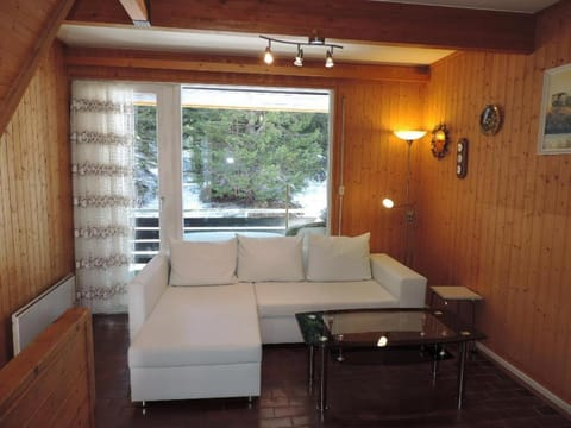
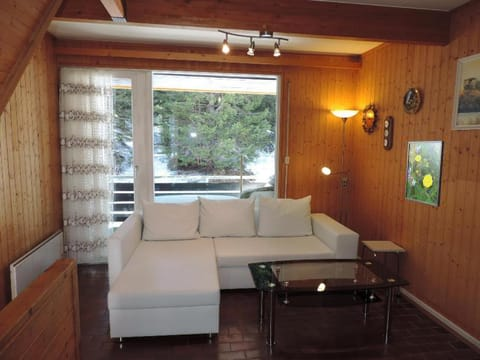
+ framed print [404,140,445,208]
